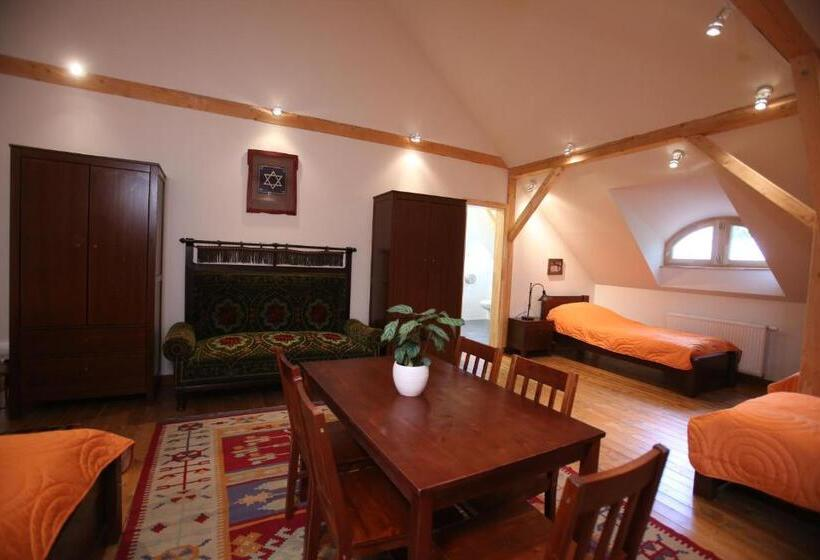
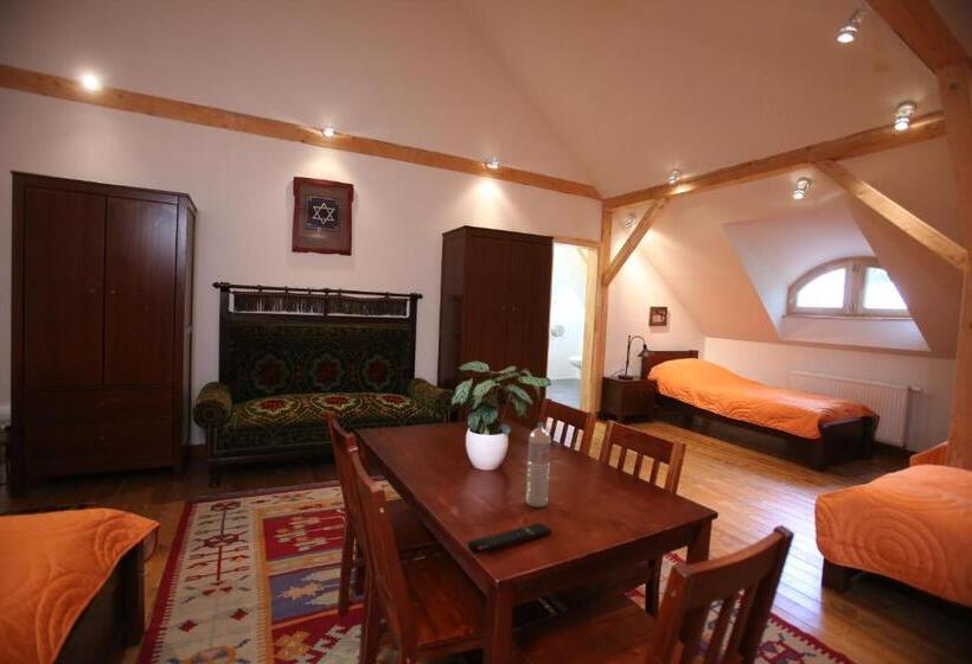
+ water bottle [524,422,552,509]
+ remote control [467,522,554,555]
